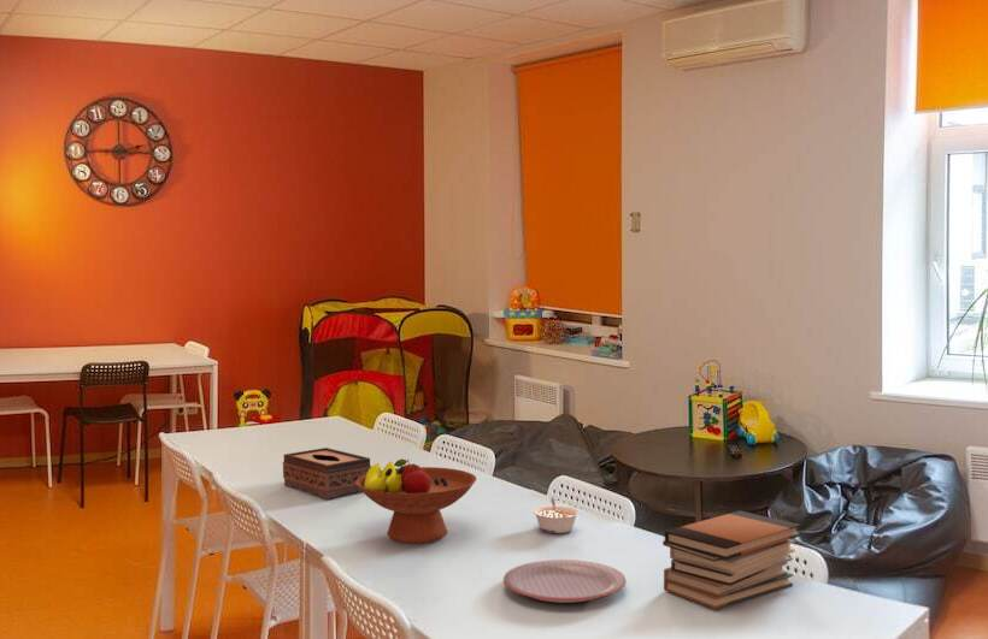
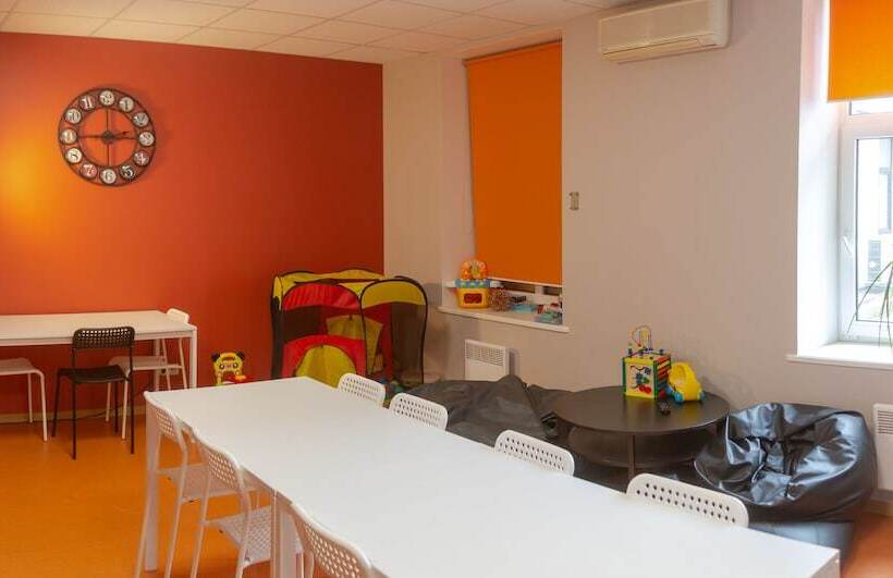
- tissue box [282,446,372,499]
- fruit bowl [355,458,477,544]
- book stack [661,509,802,610]
- plate [502,558,628,604]
- legume [531,498,581,534]
